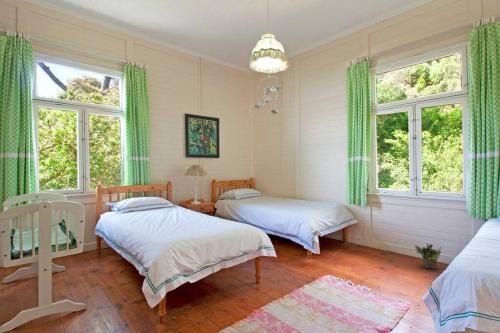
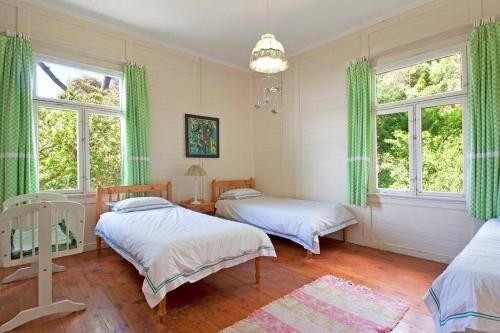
- potted plant [413,242,442,270]
